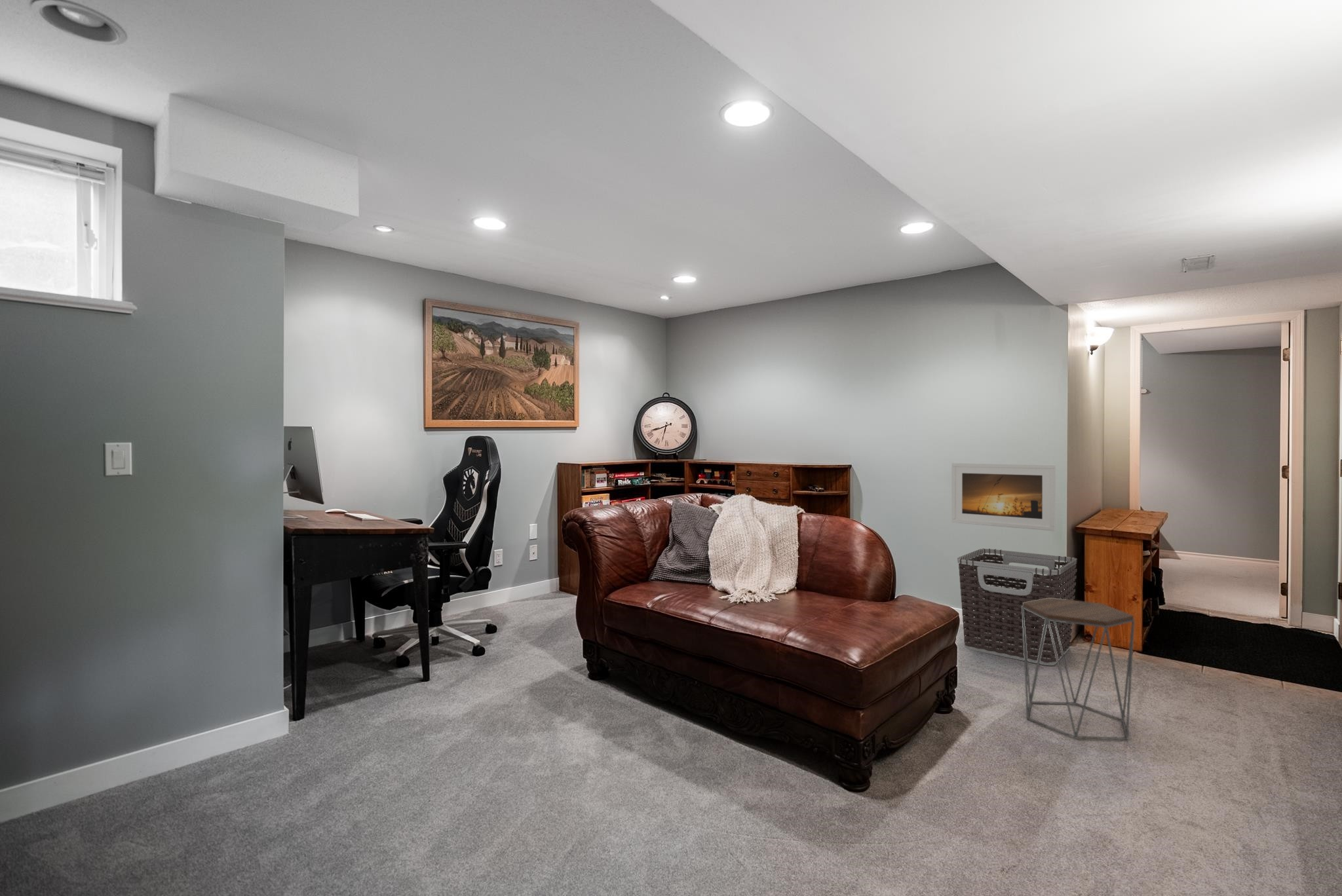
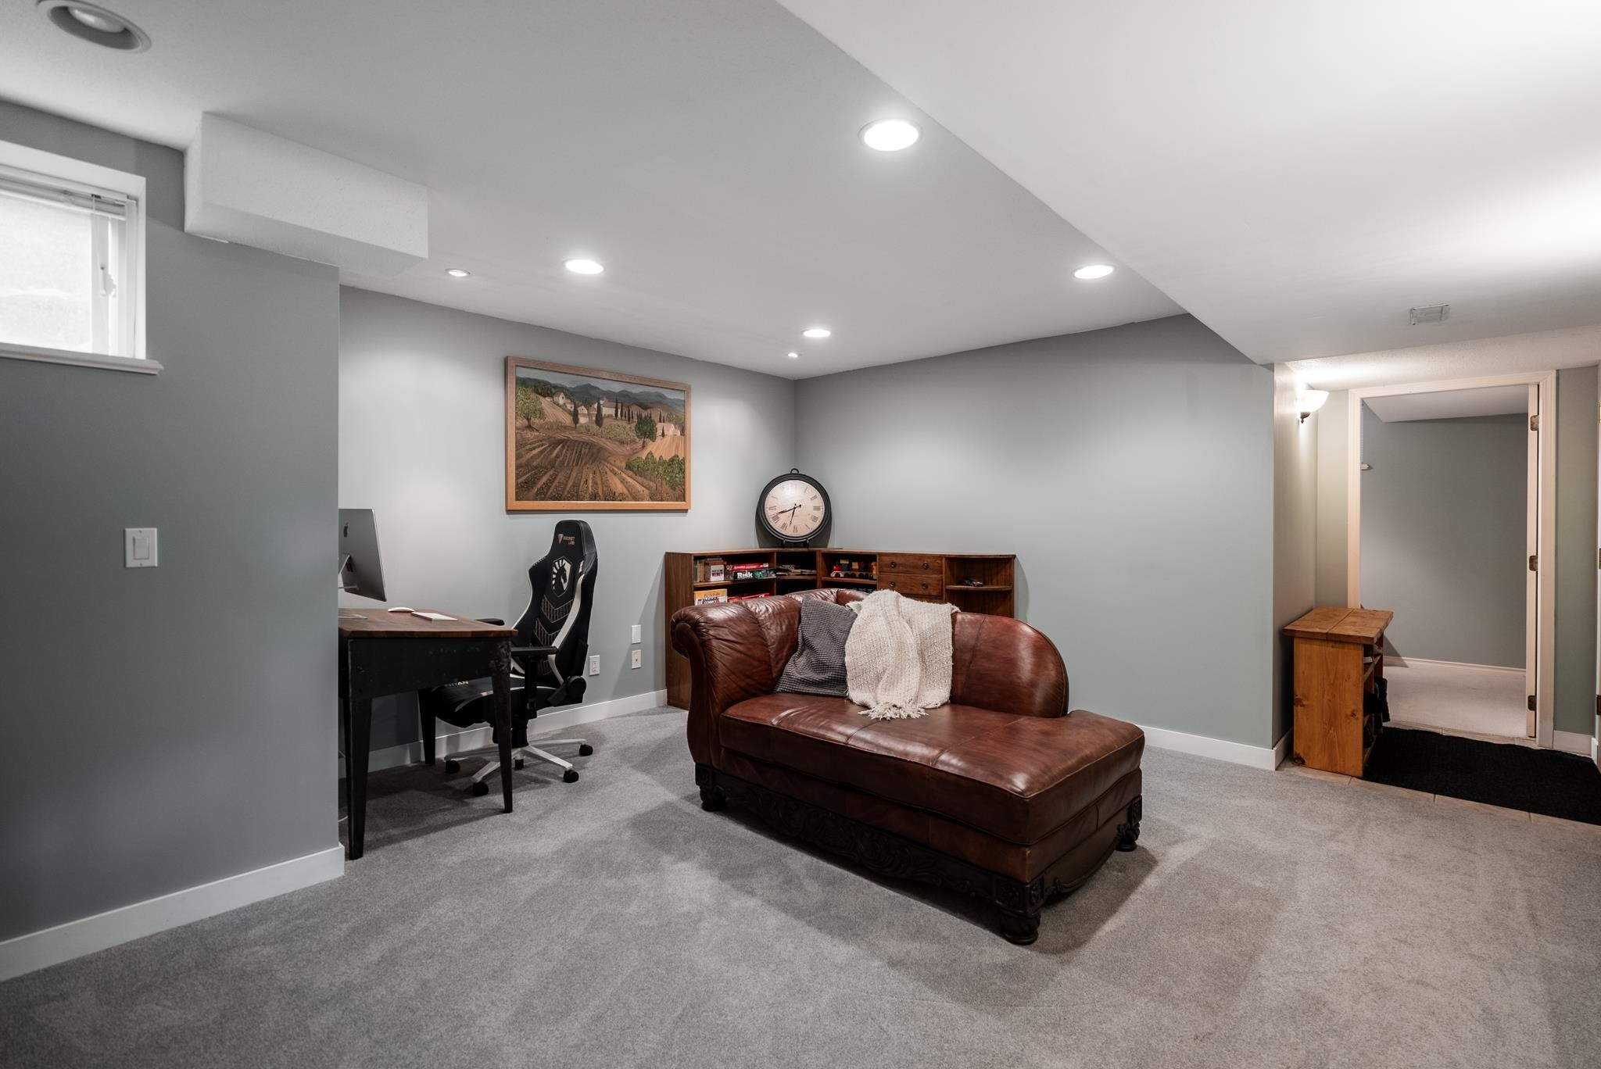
- clothes hamper [957,548,1078,666]
- side table [1022,598,1136,740]
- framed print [951,462,1056,531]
